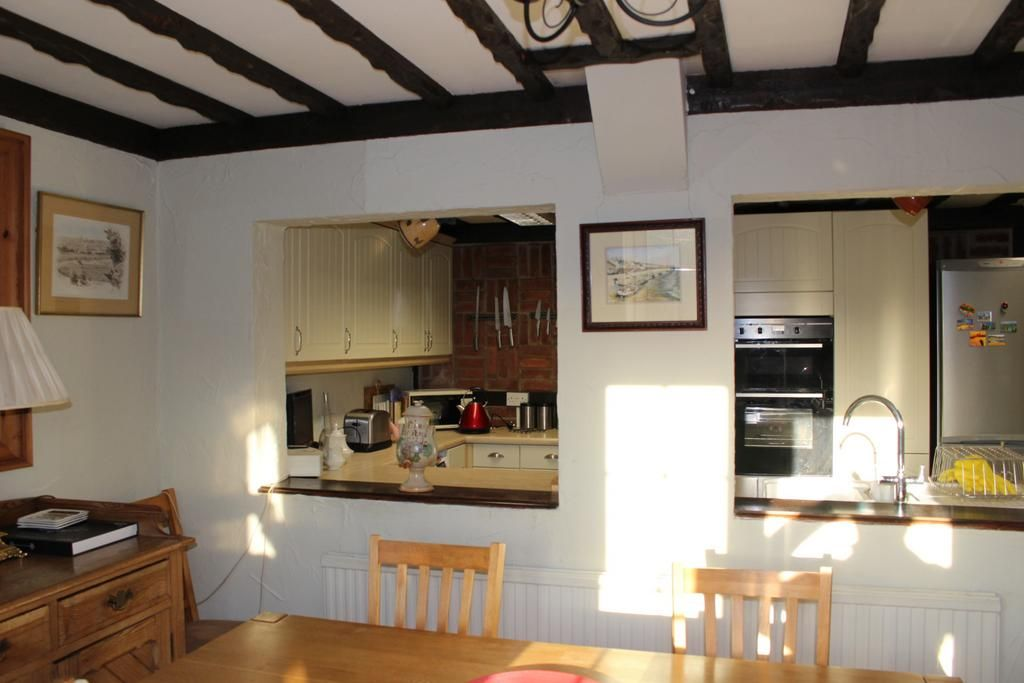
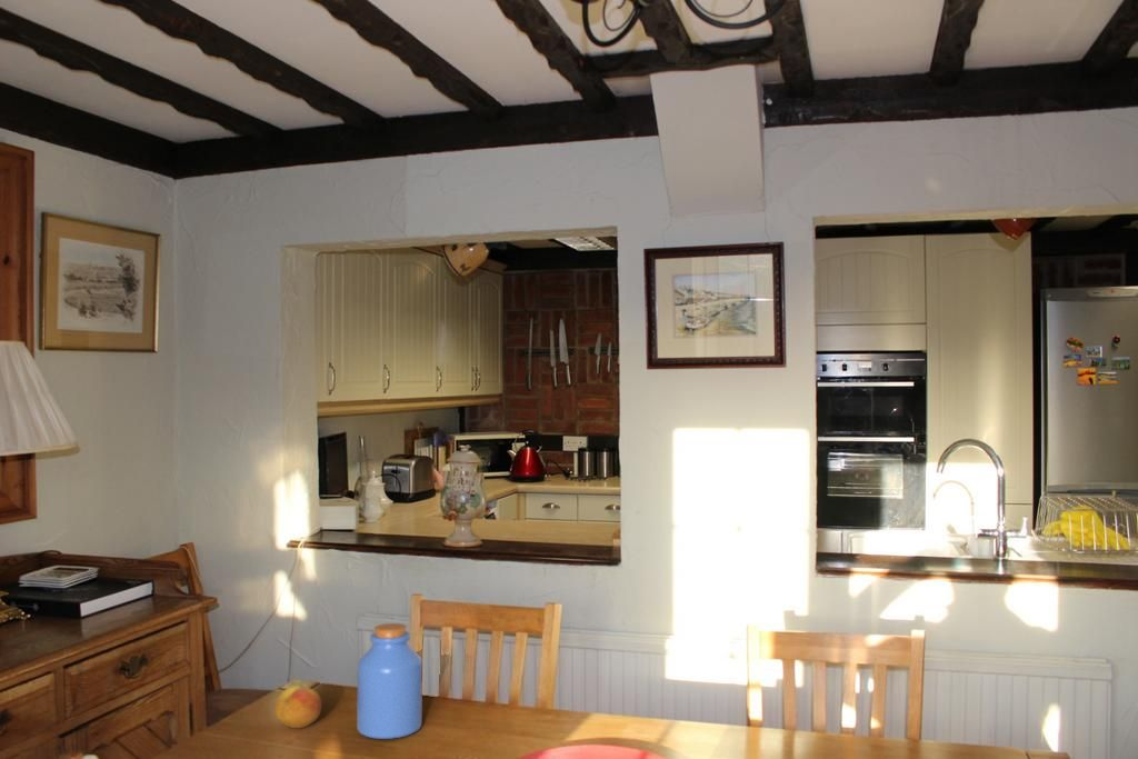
+ jar [356,622,423,740]
+ fruit [273,683,323,729]
